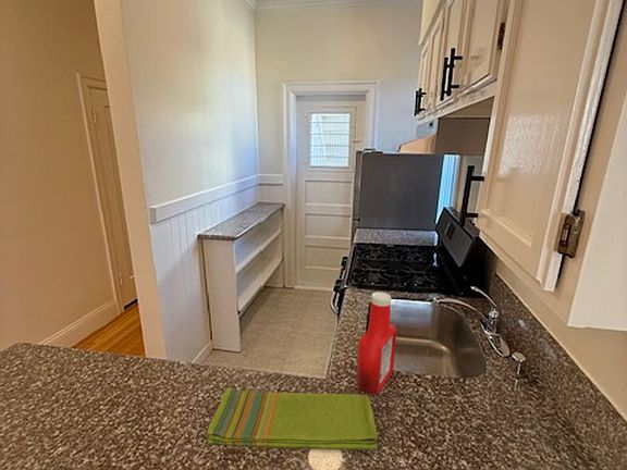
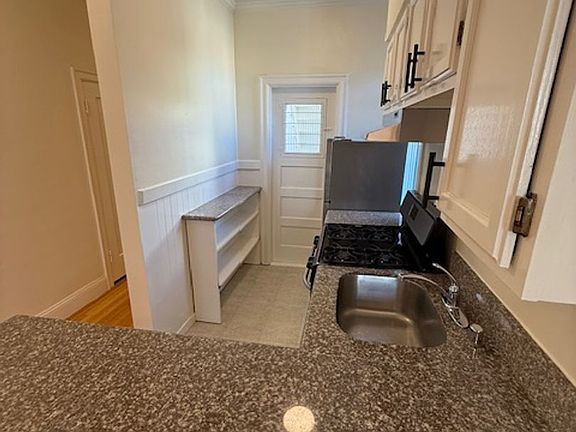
- soap bottle [355,290,398,396]
- dish towel [206,387,379,450]
